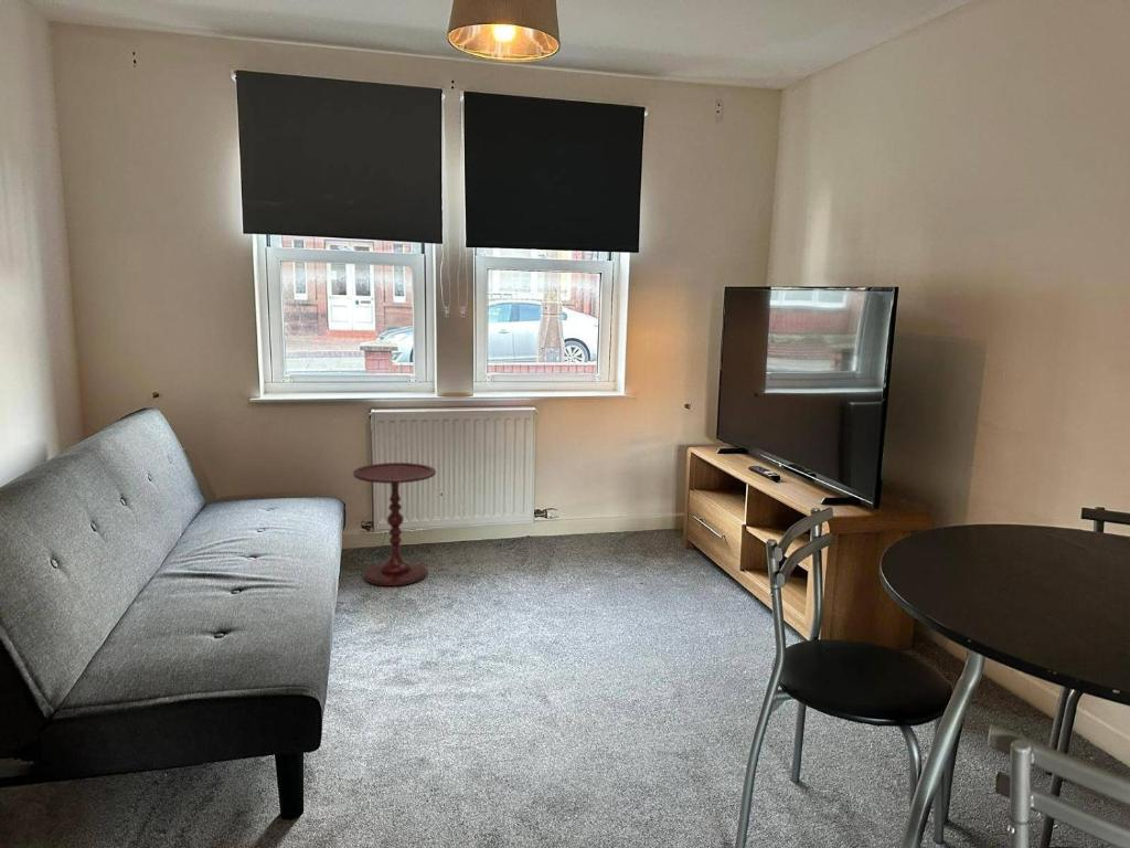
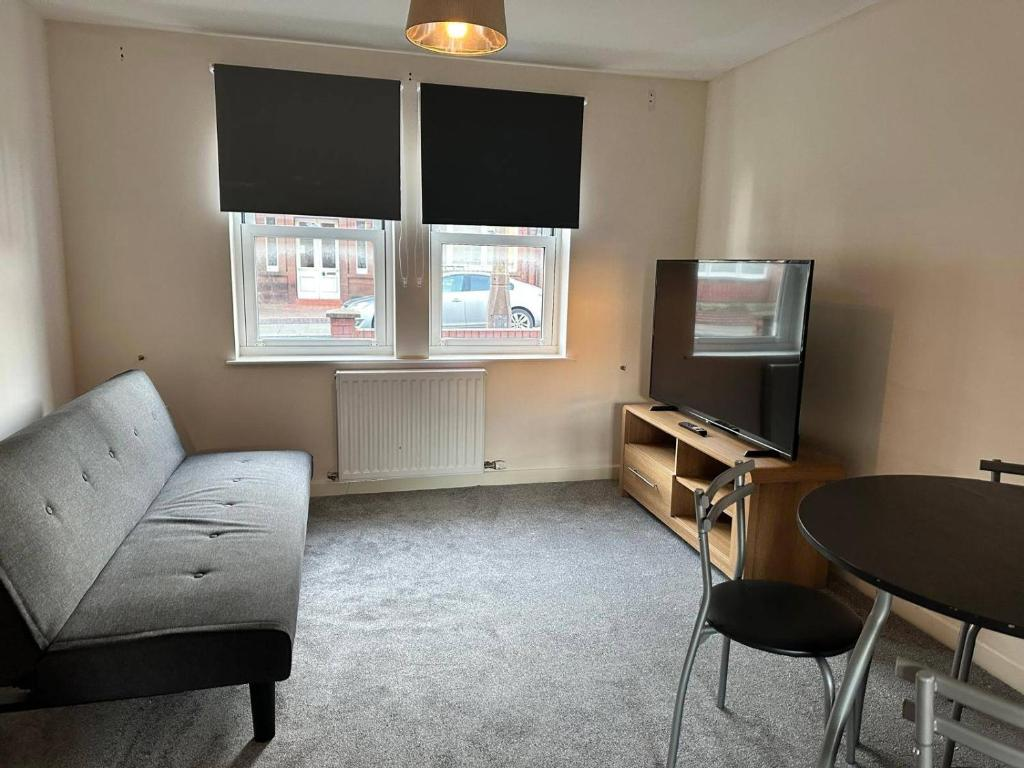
- side table [352,462,437,586]
